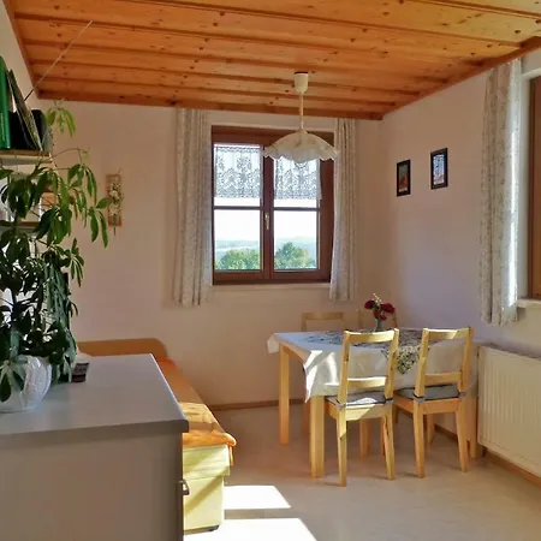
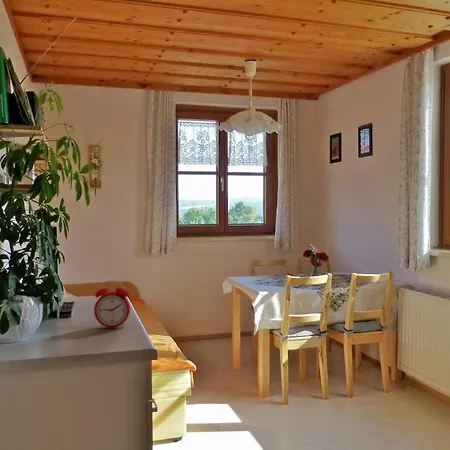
+ alarm clock [93,279,131,329]
